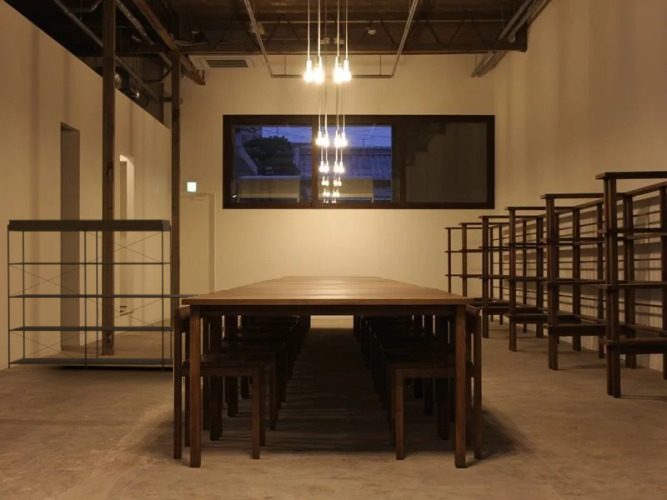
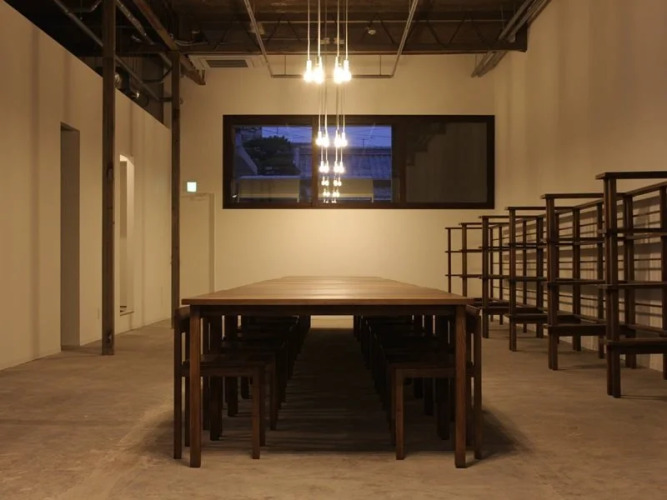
- shelving unit [6,218,242,372]
